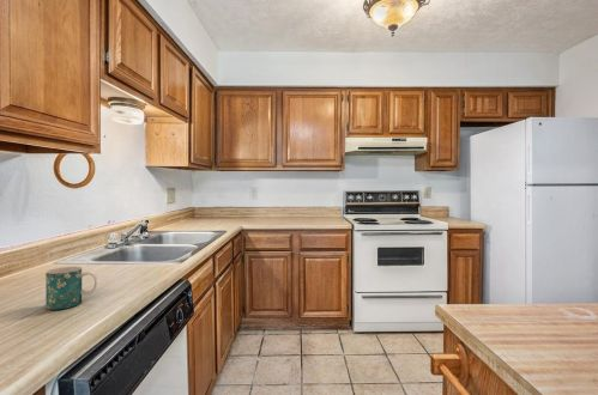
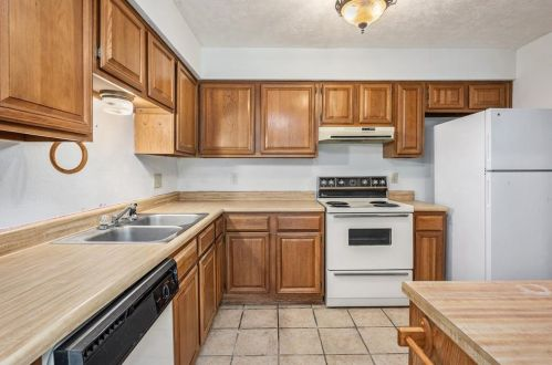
- mug [44,266,98,311]
